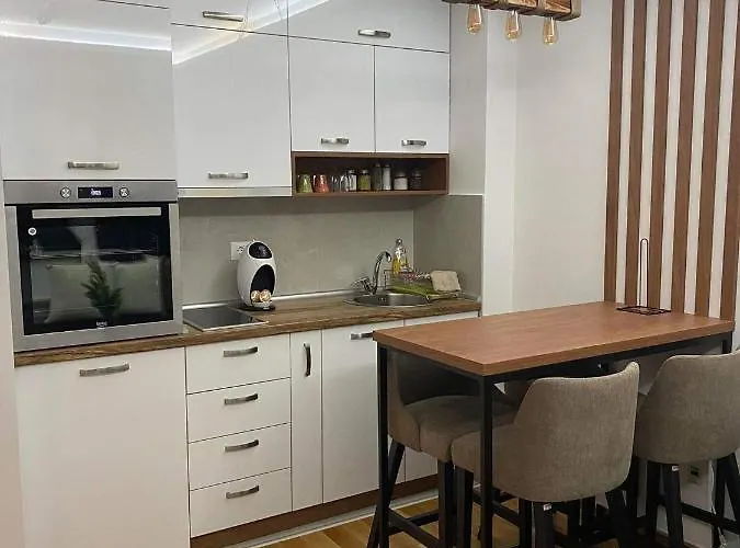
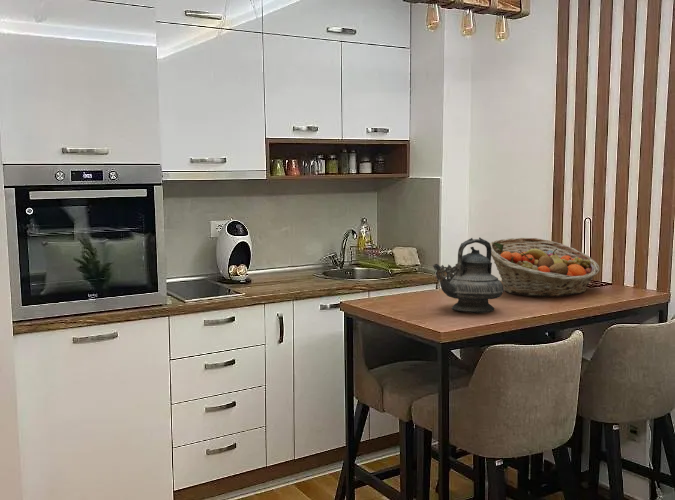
+ fruit basket [489,237,601,298]
+ teapot [432,237,505,314]
